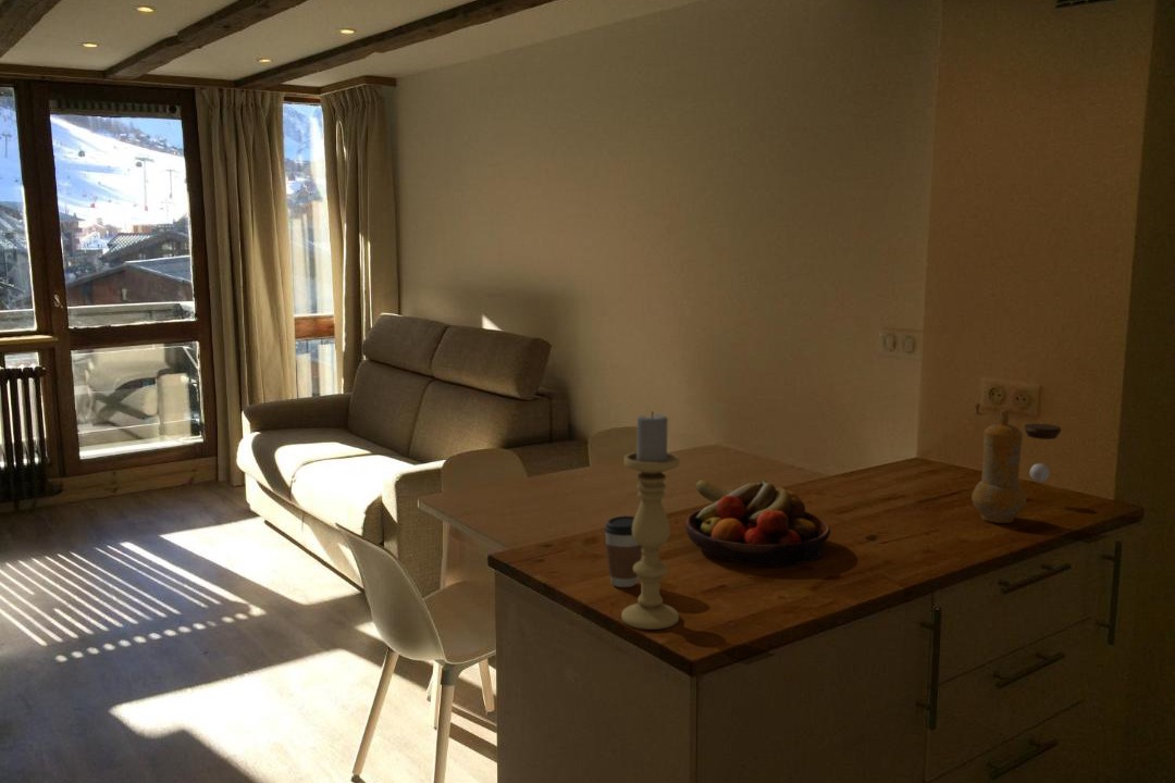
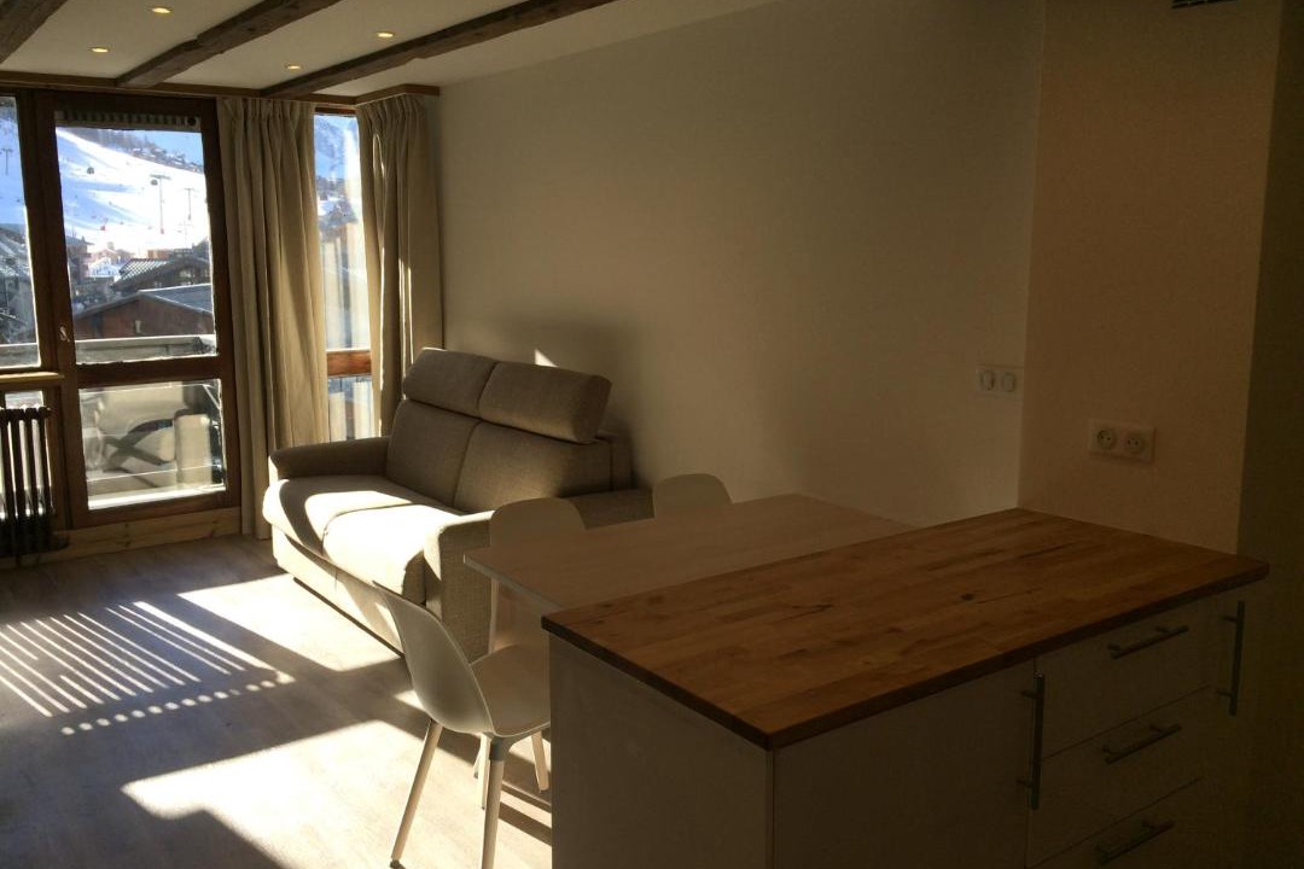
- candle holder [620,410,680,631]
- jar [1024,423,1062,483]
- coffee cup [603,514,643,588]
- pepper mill [970,402,1027,524]
- fruit bowl [684,478,831,568]
